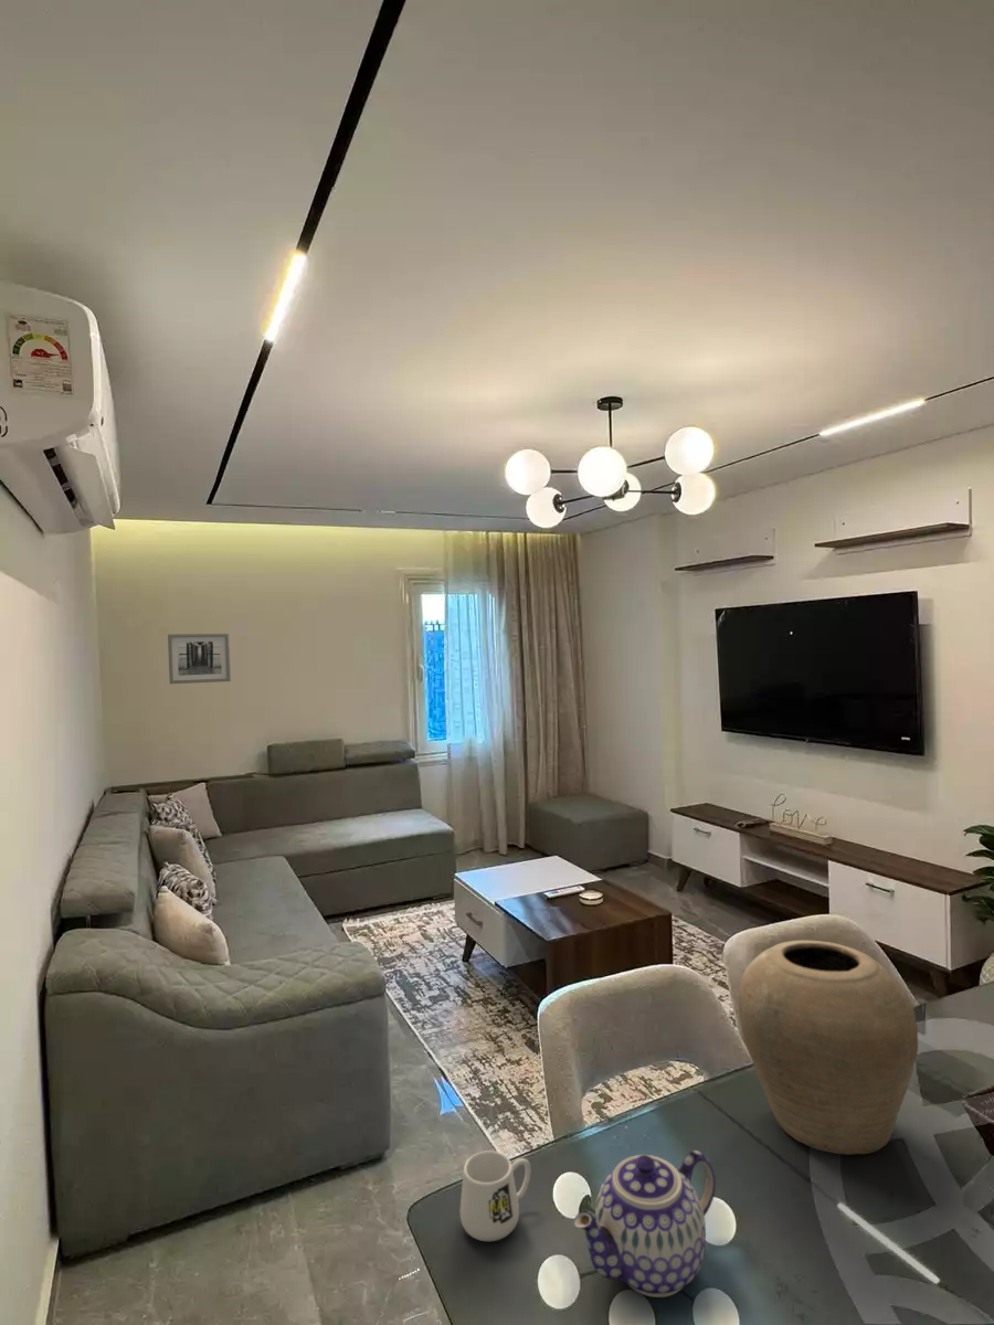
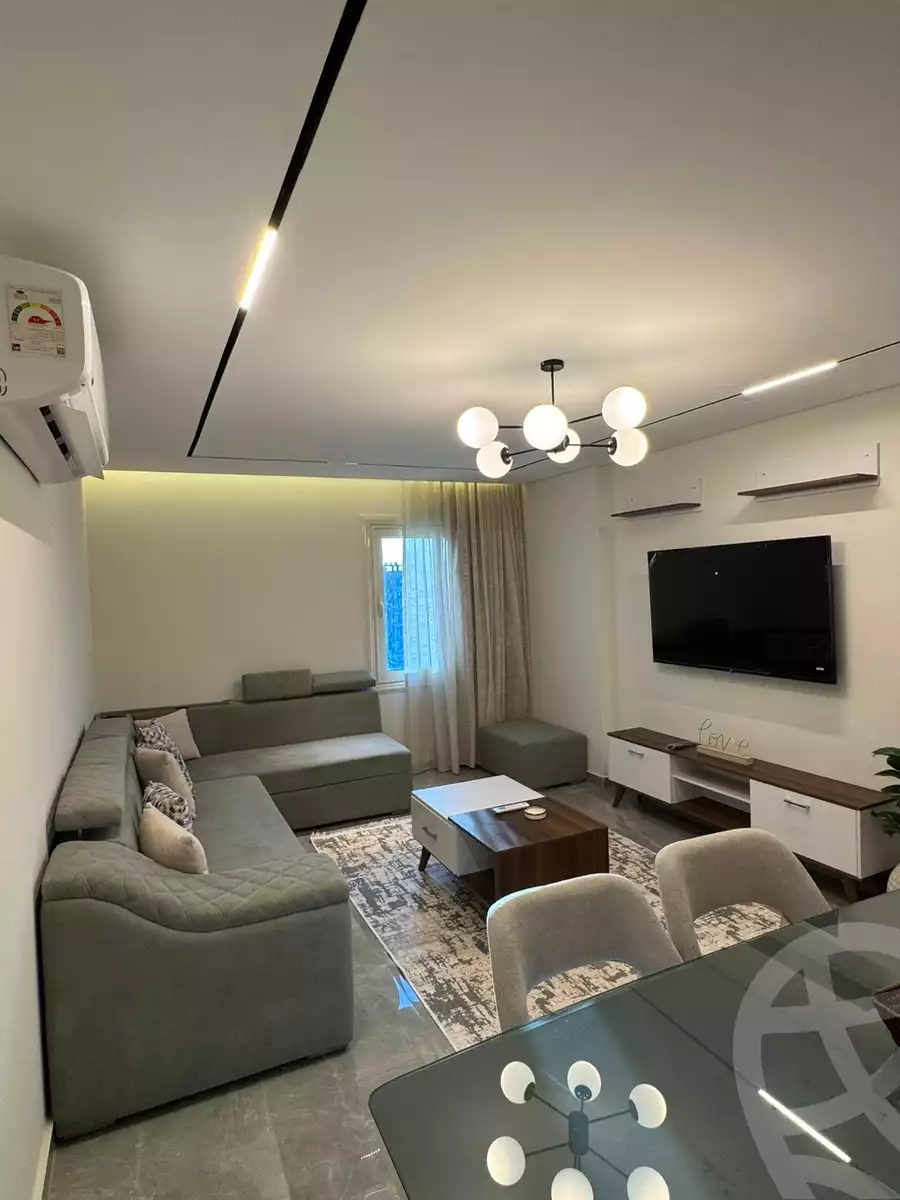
- vase [738,940,919,1156]
- mug [458,1149,532,1242]
- wall art [167,633,232,685]
- teapot [572,1149,717,1298]
